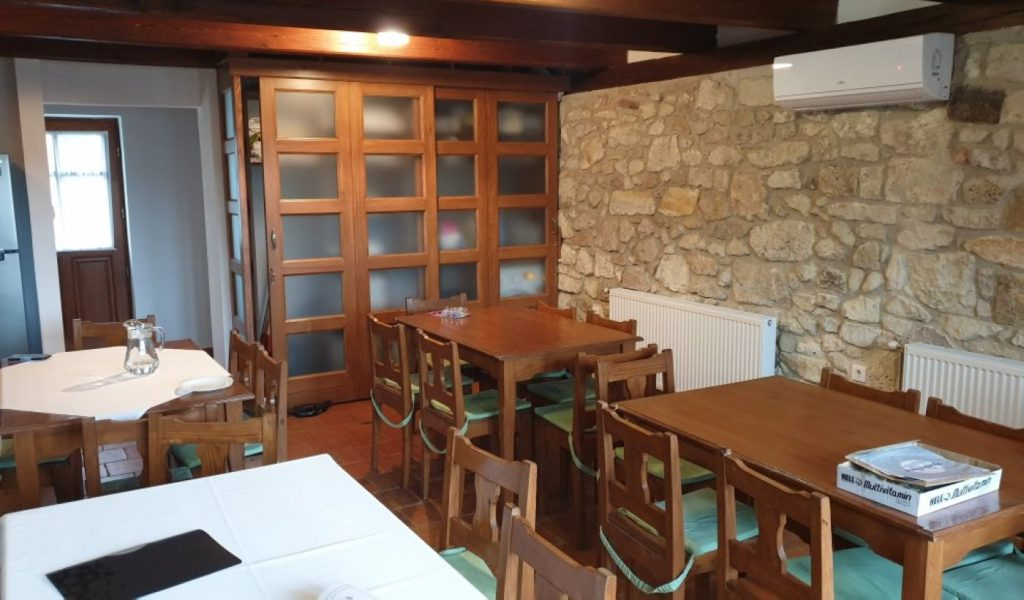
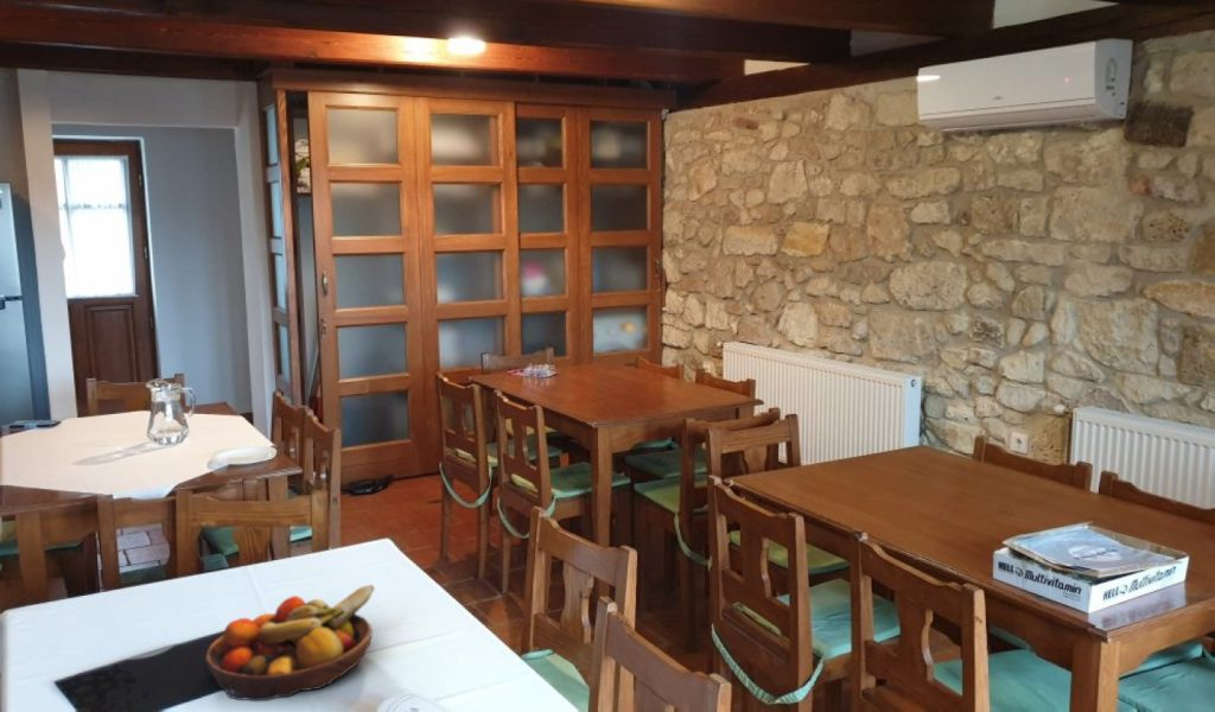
+ fruit bowl [204,584,376,703]
